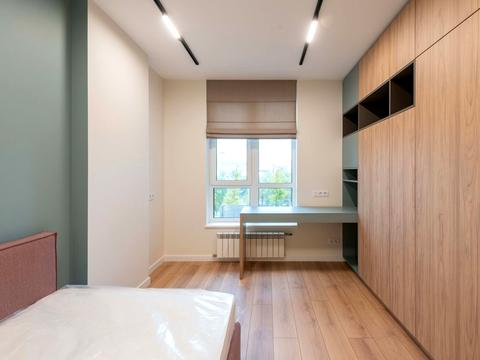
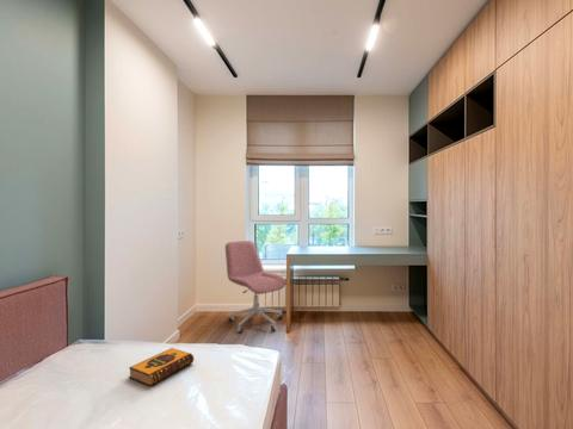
+ hardback book [128,347,195,387]
+ office chair [224,240,288,334]
